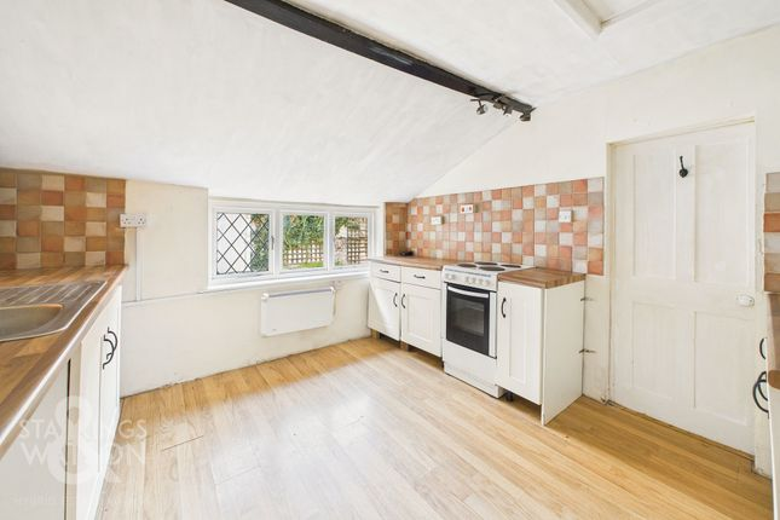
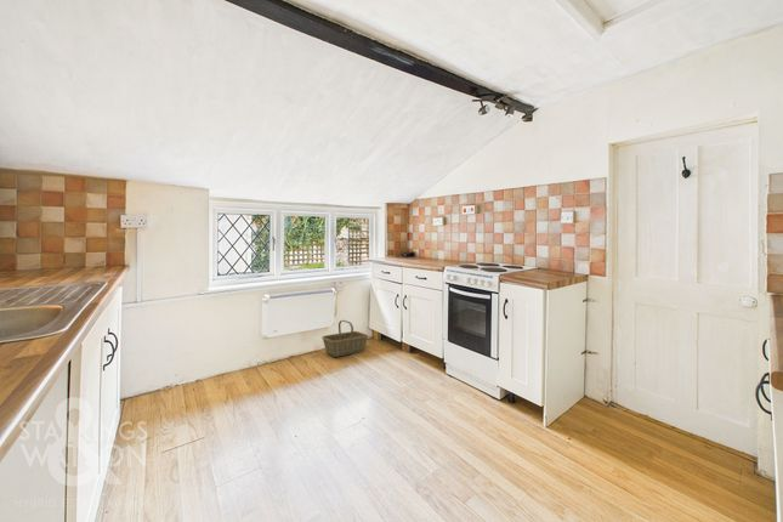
+ basket [320,319,369,358]
